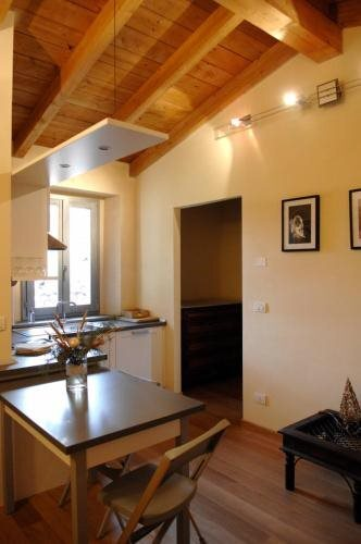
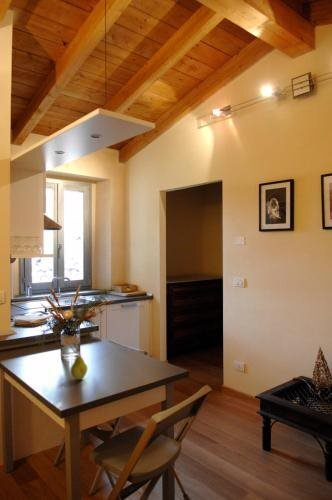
+ fruit [70,353,88,381]
